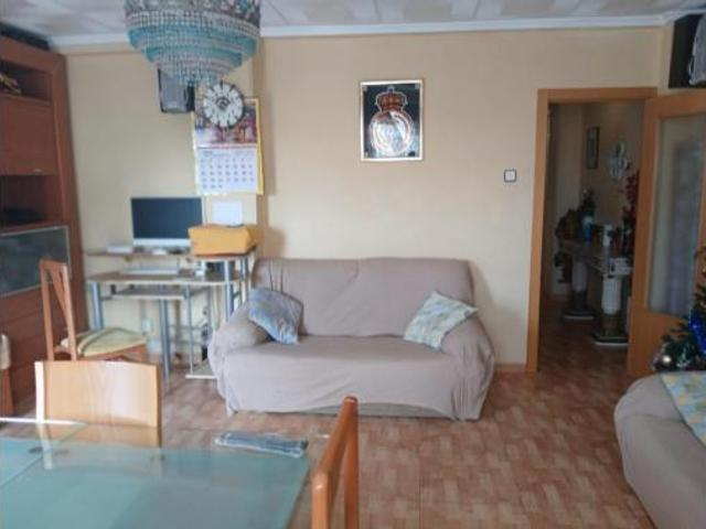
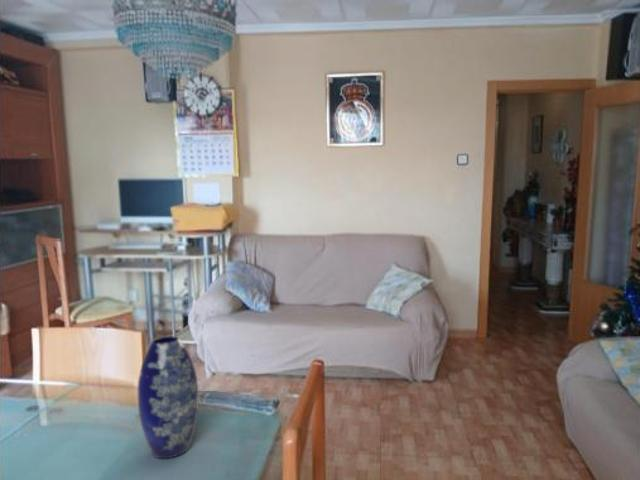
+ vase [137,335,199,459]
